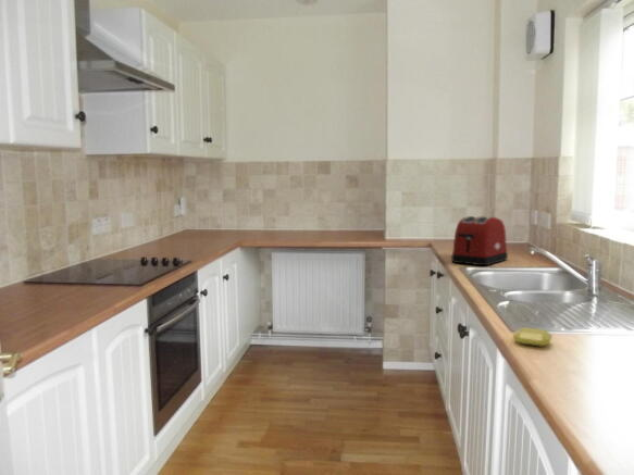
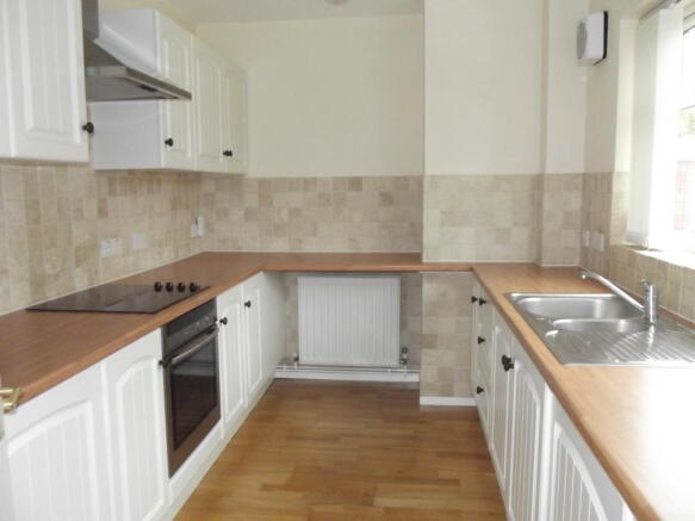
- toaster [450,215,509,266]
- soap bar [512,326,552,348]
